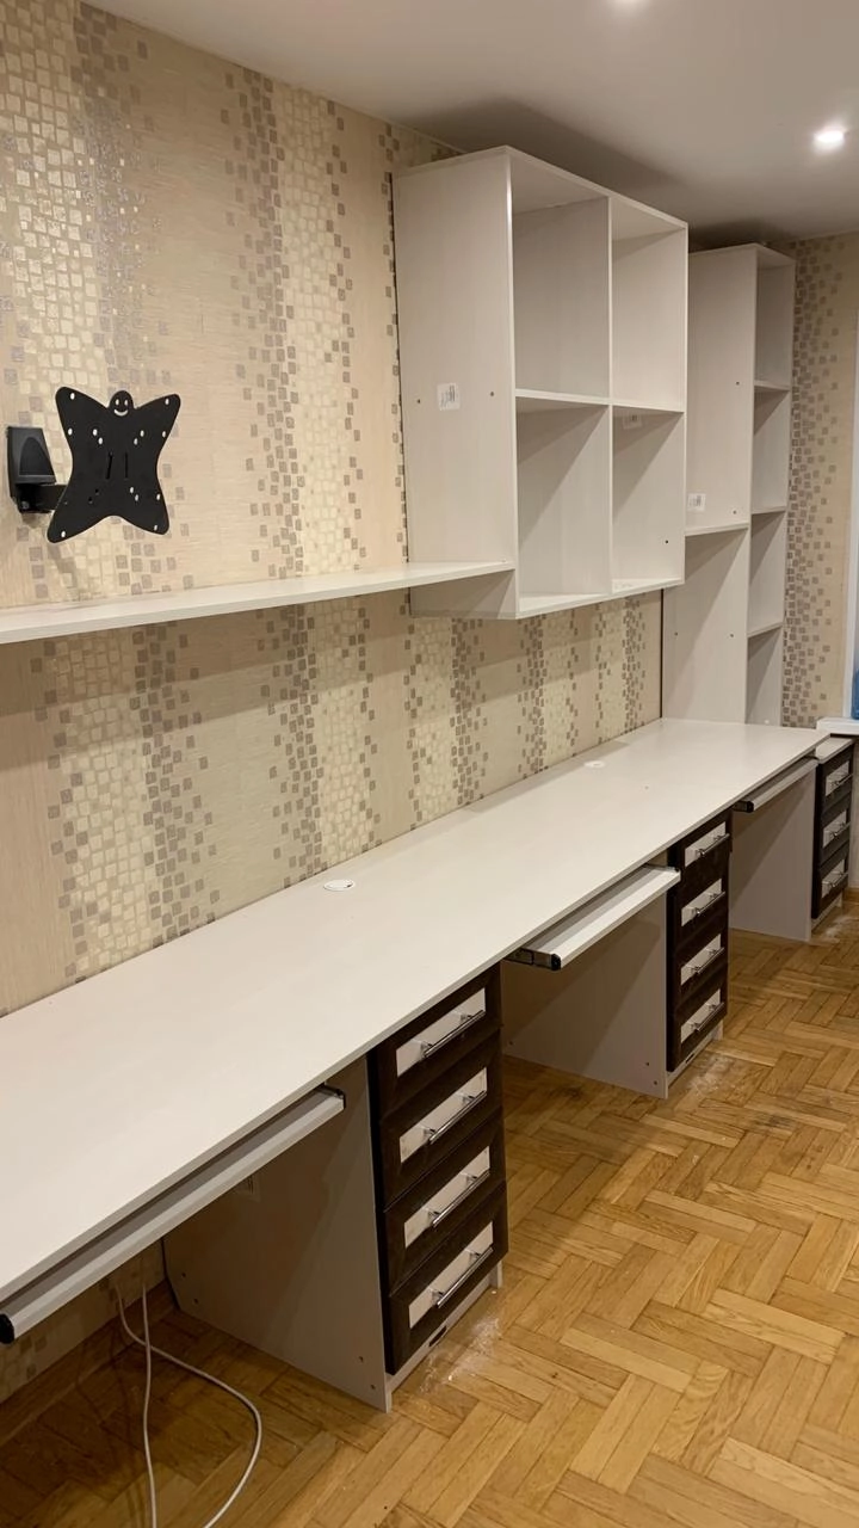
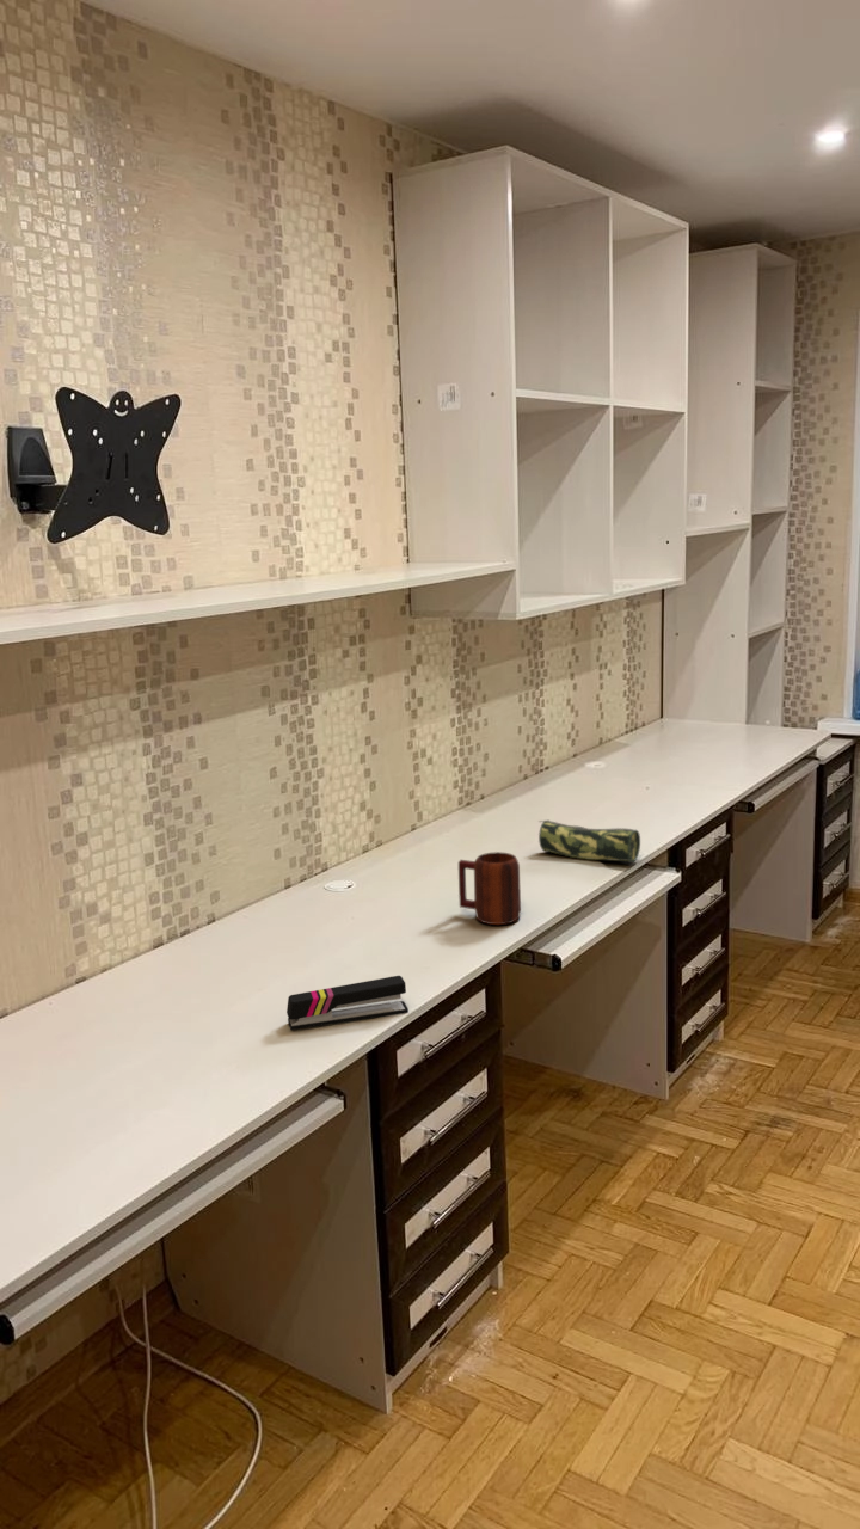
+ pencil case [538,819,641,864]
+ mug [457,851,522,926]
+ stapler [285,975,410,1031]
